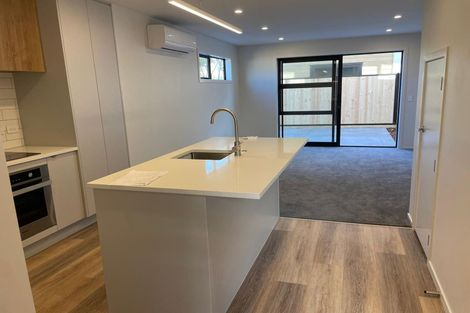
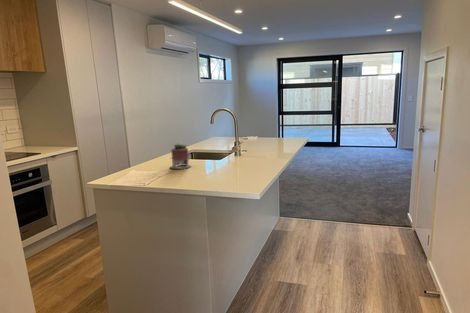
+ succulent planter [169,142,192,170]
